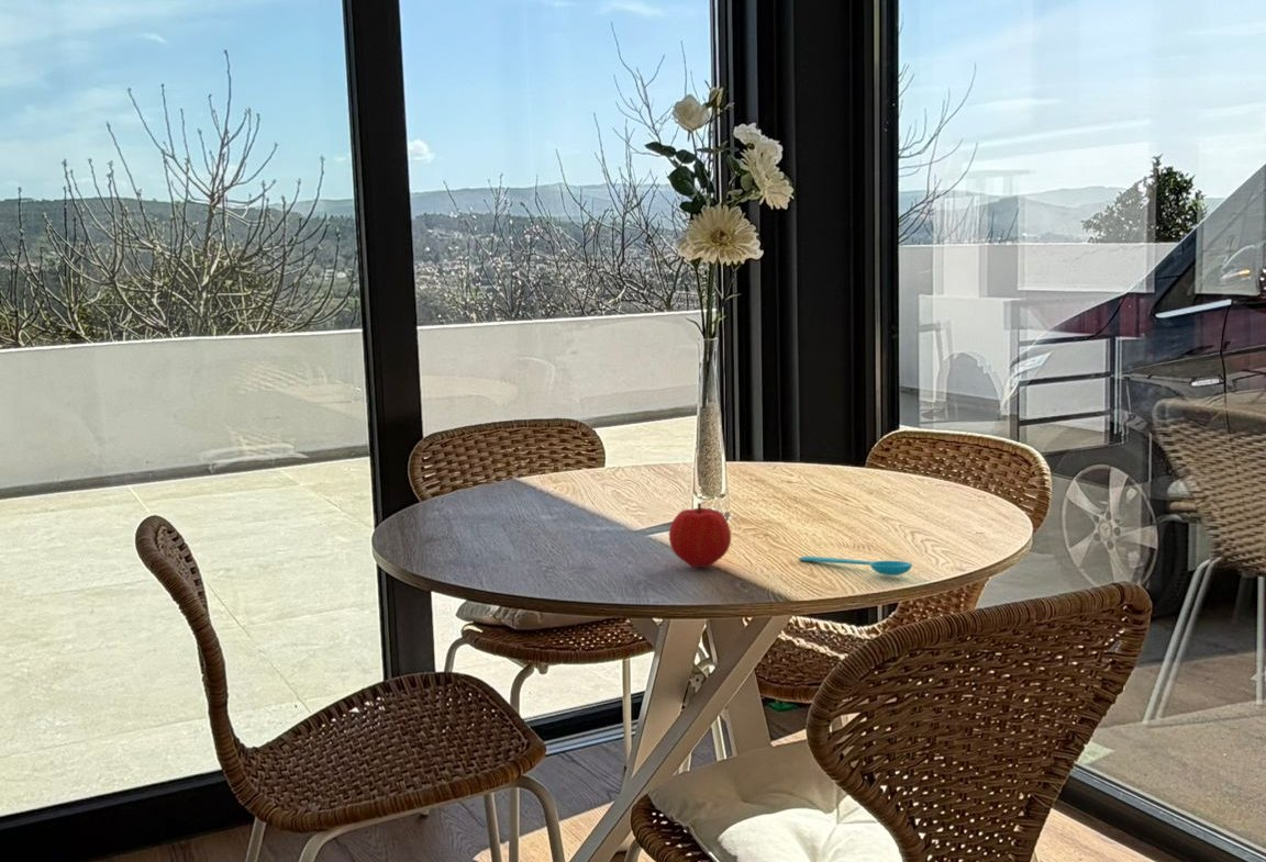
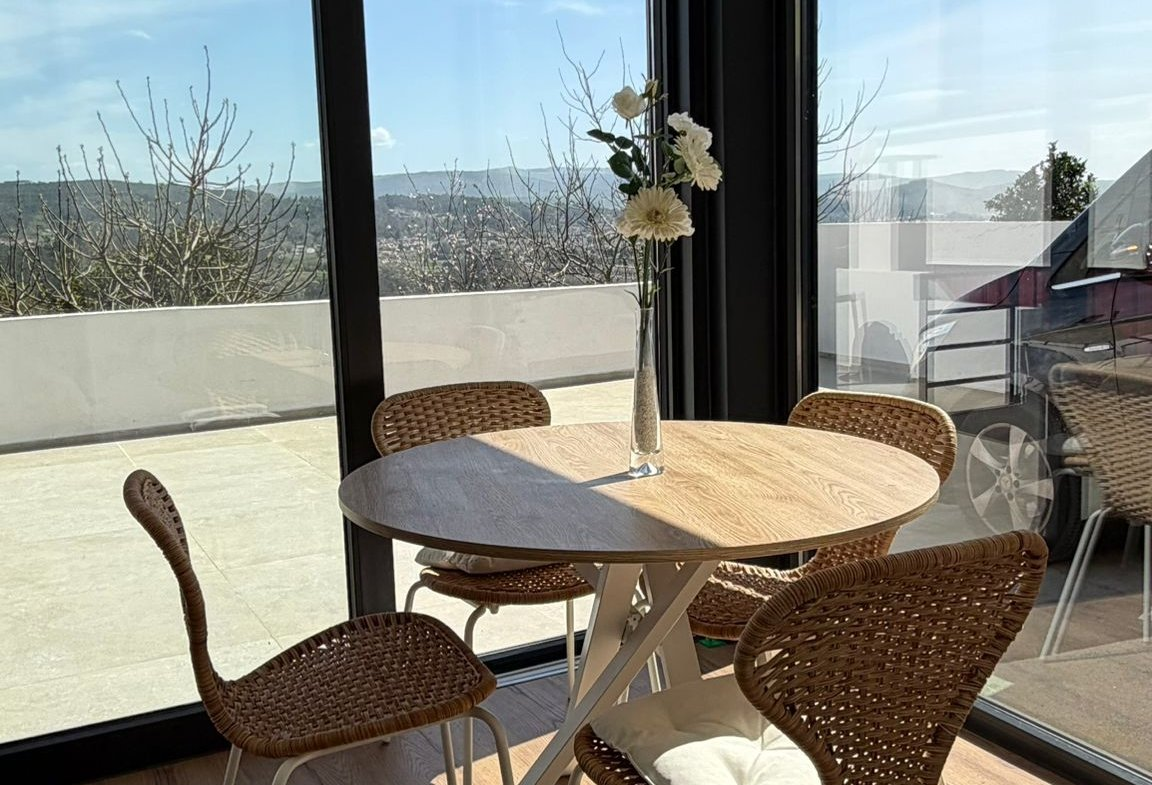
- fruit [668,502,732,569]
- spoon [798,556,913,576]
